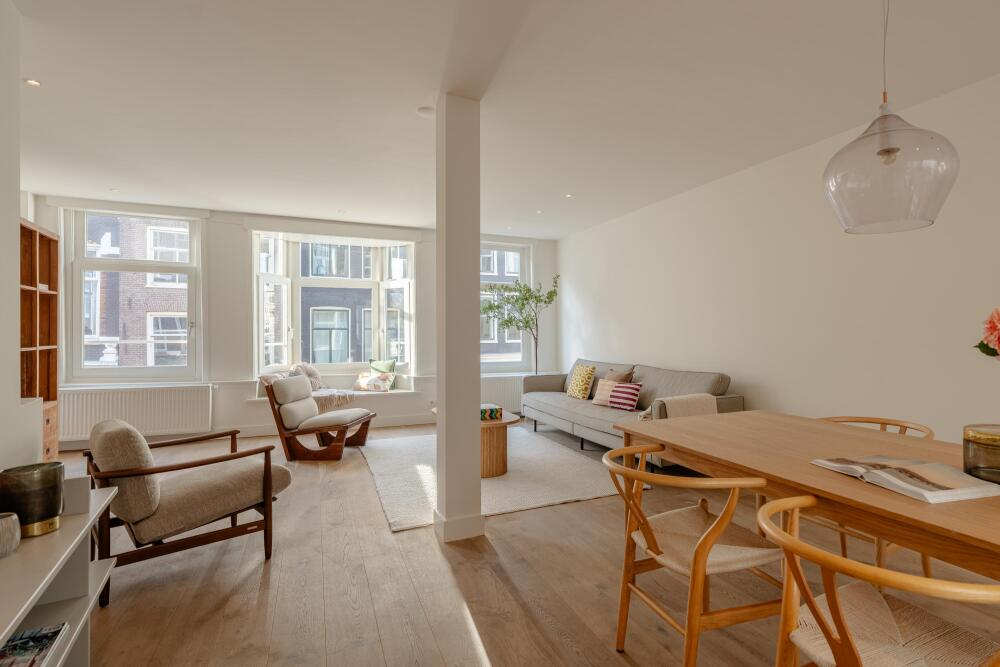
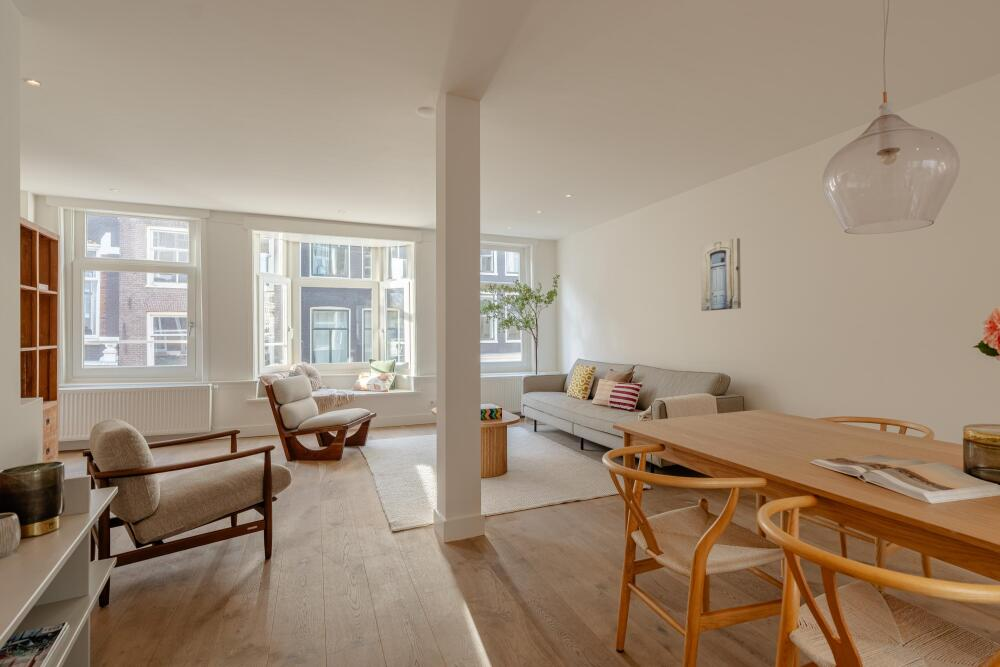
+ wall art [700,237,742,312]
